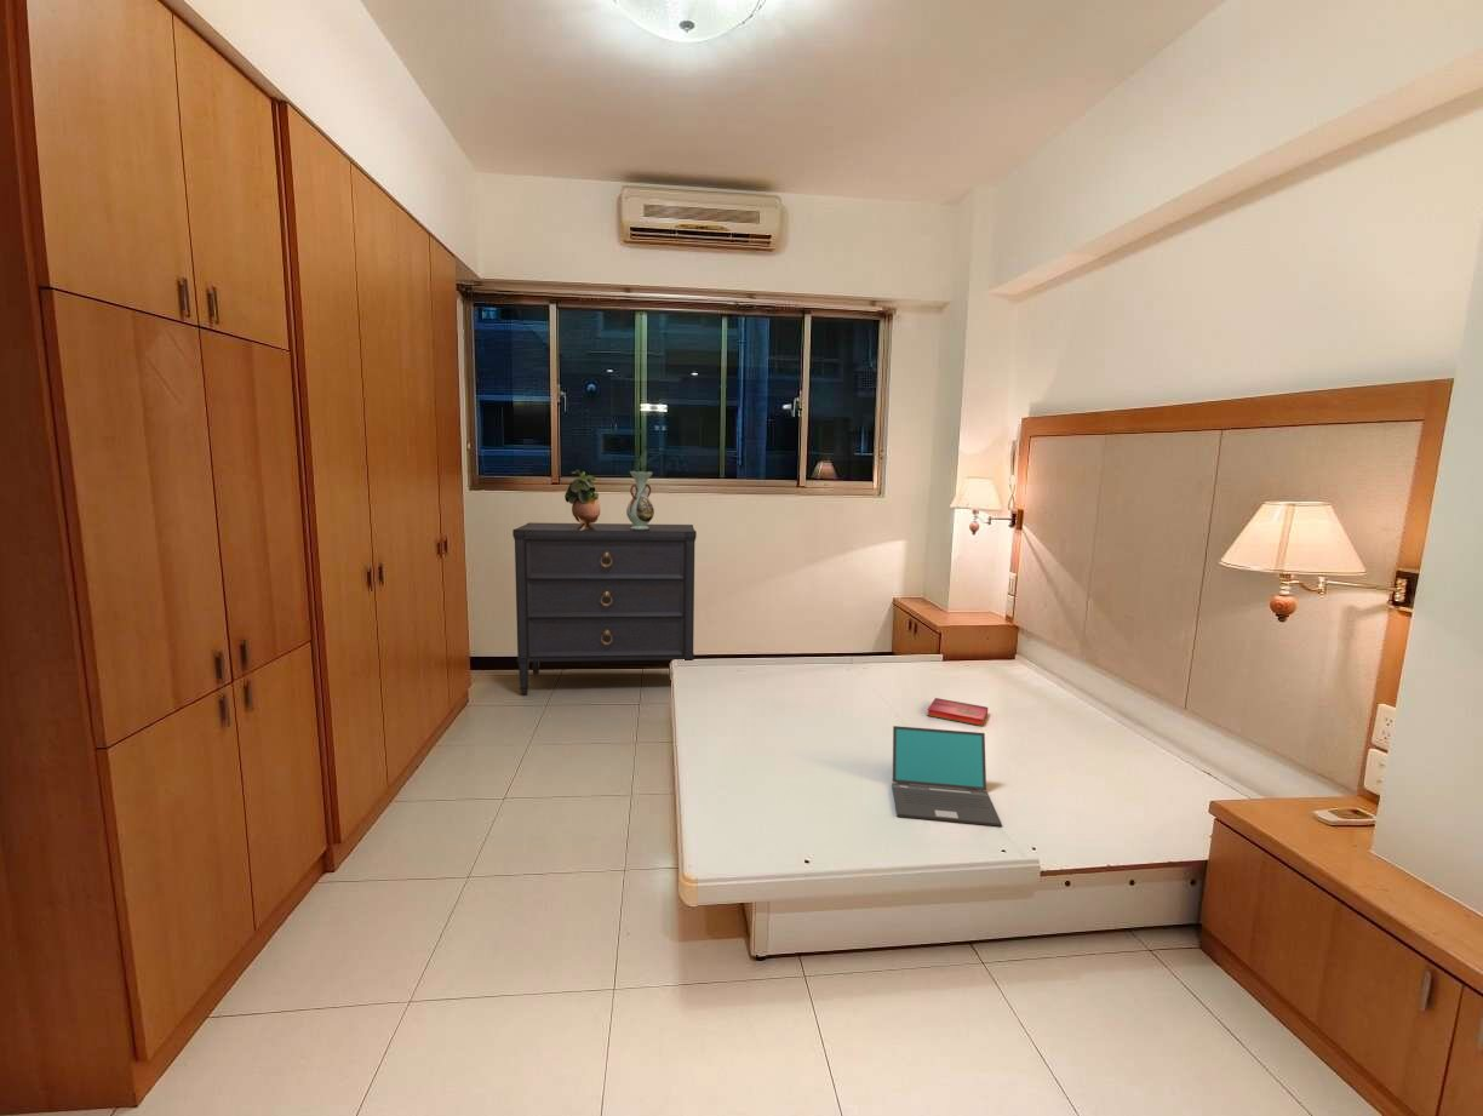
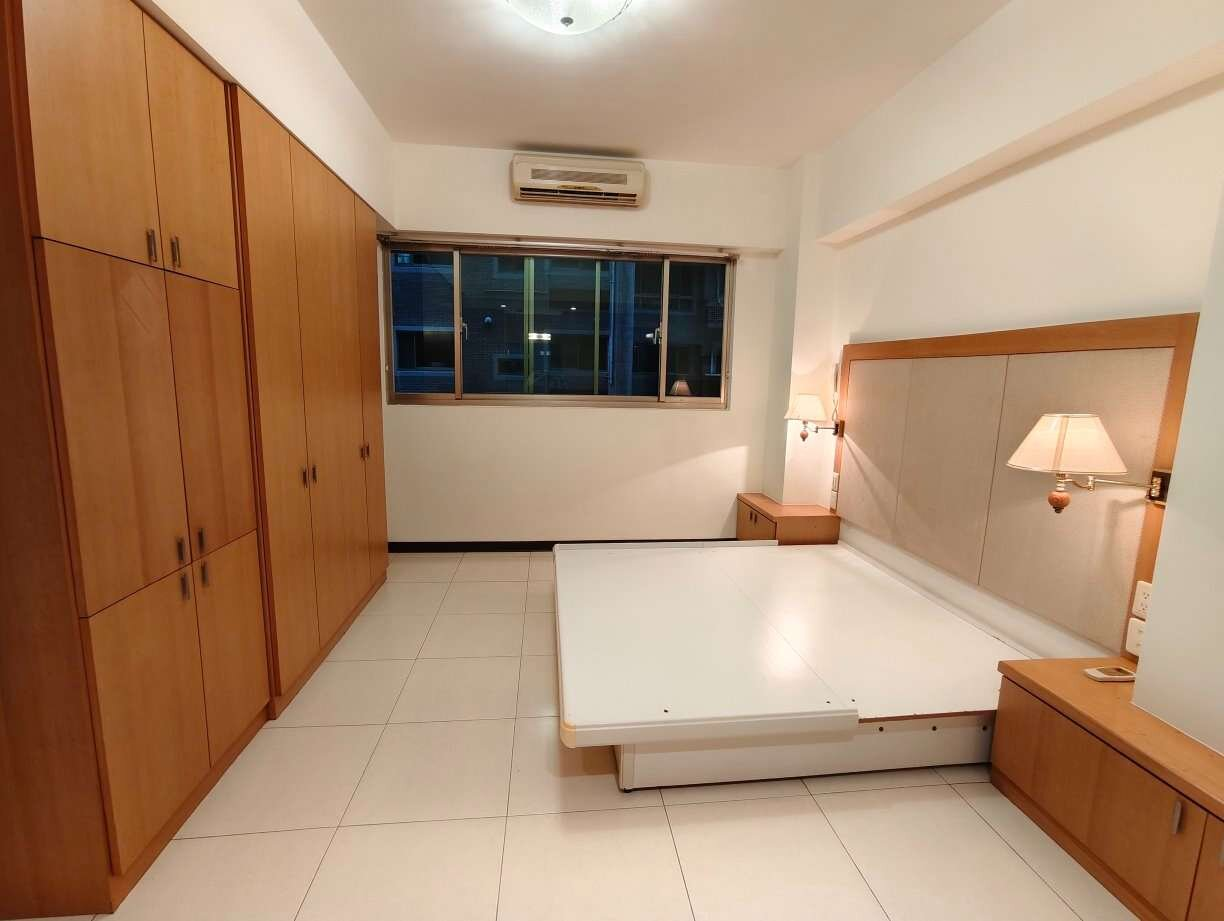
- potted plant [563,469,601,531]
- decorative vase [625,470,655,531]
- dresser [511,521,698,696]
- hardback book [927,697,989,727]
- laptop [891,725,1003,828]
